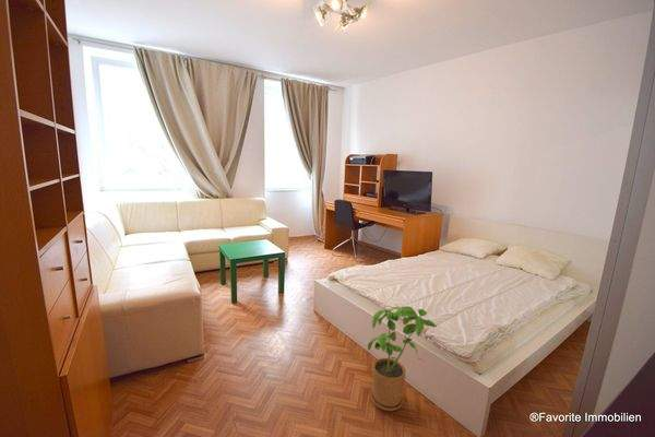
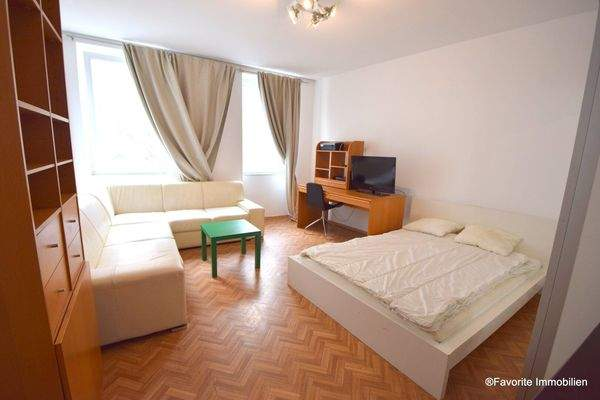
- house plant [367,305,438,412]
